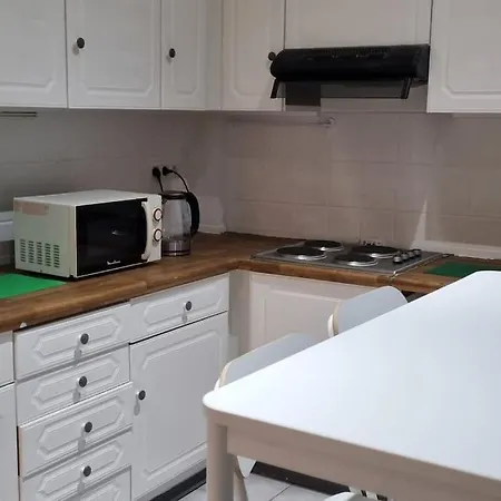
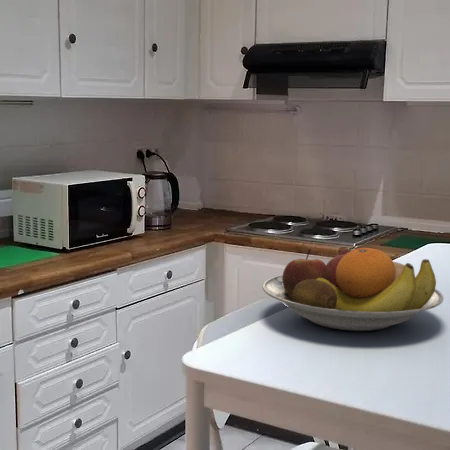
+ fruit bowl [262,247,445,332]
